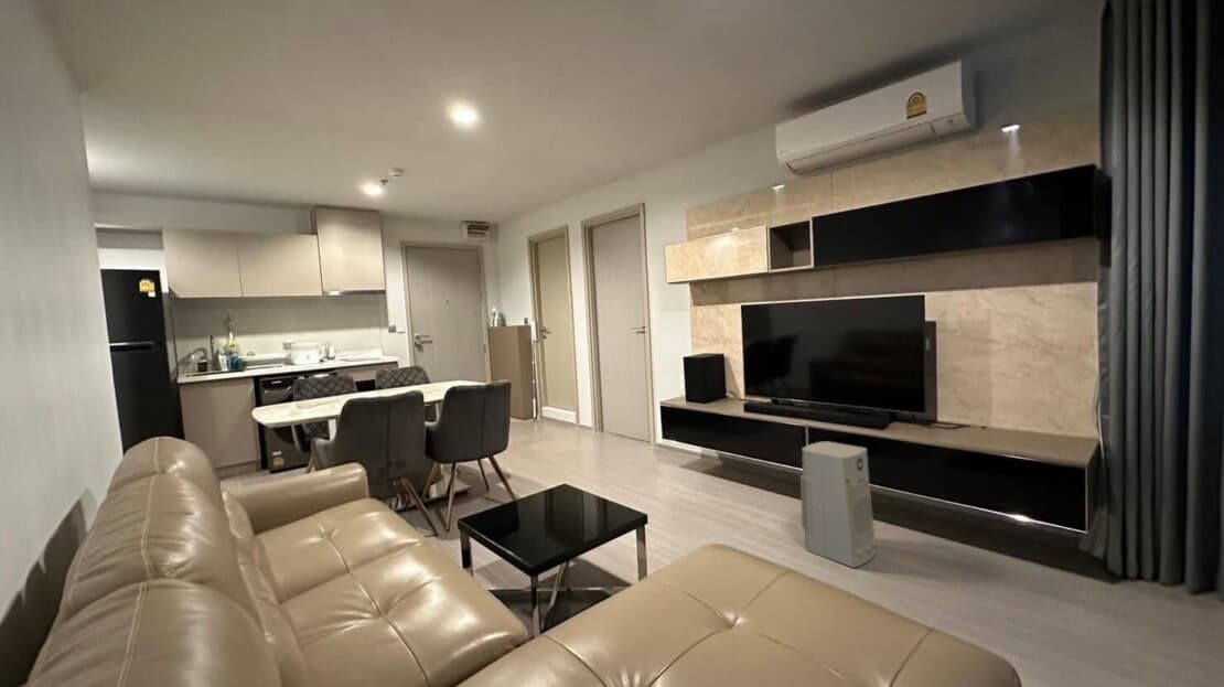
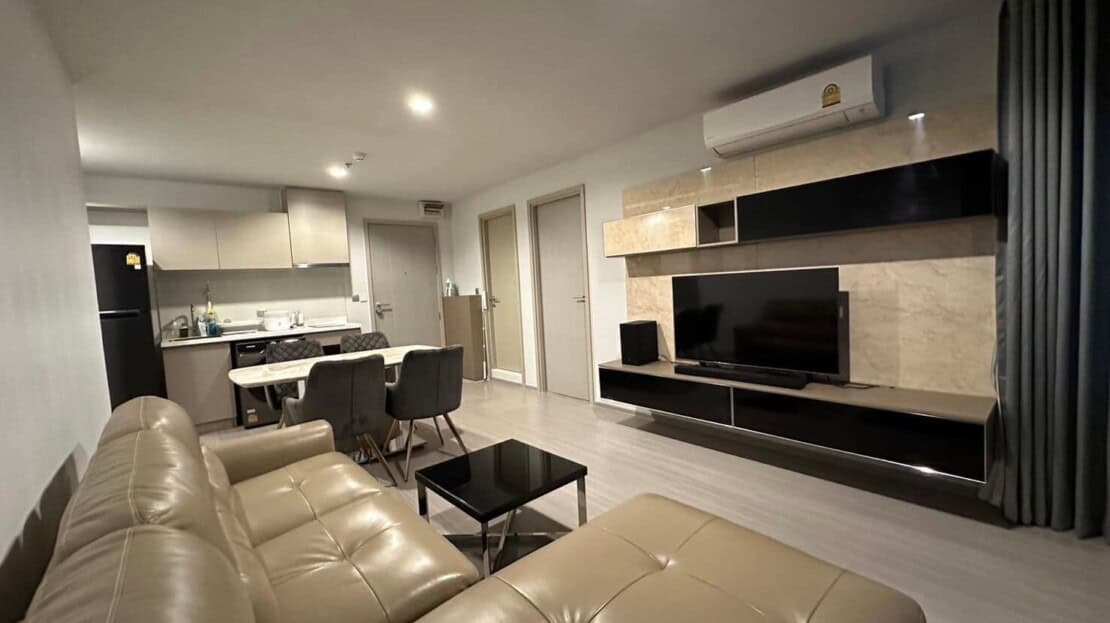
- air purifier [799,440,878,569]
